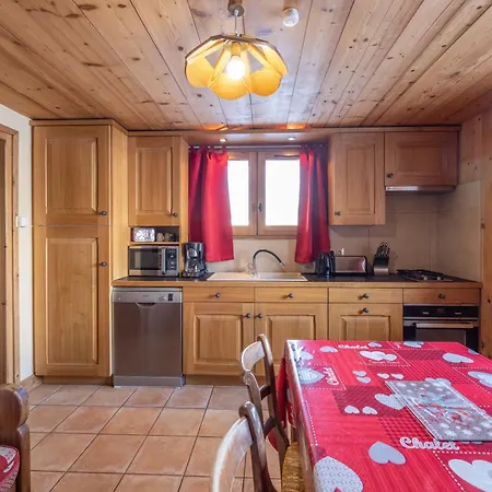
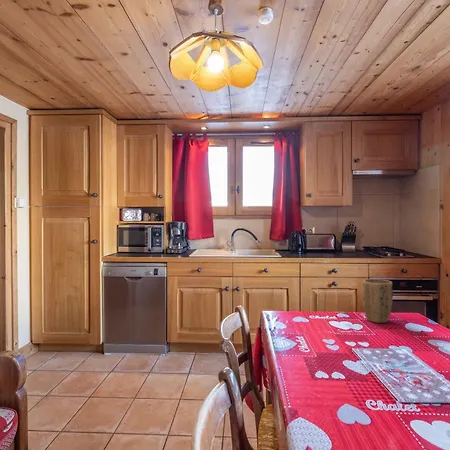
+ plant pot [362,278,394,324]
